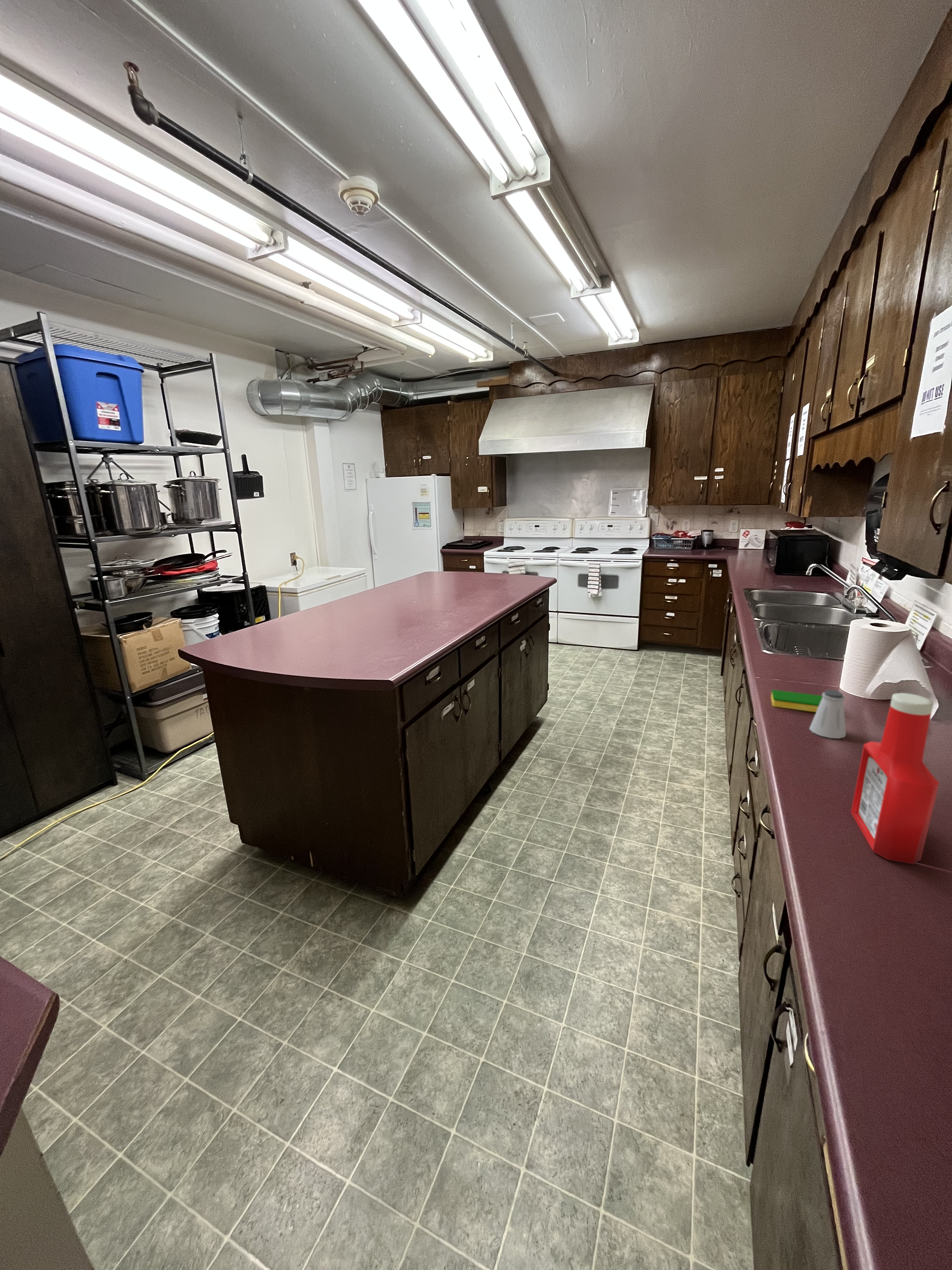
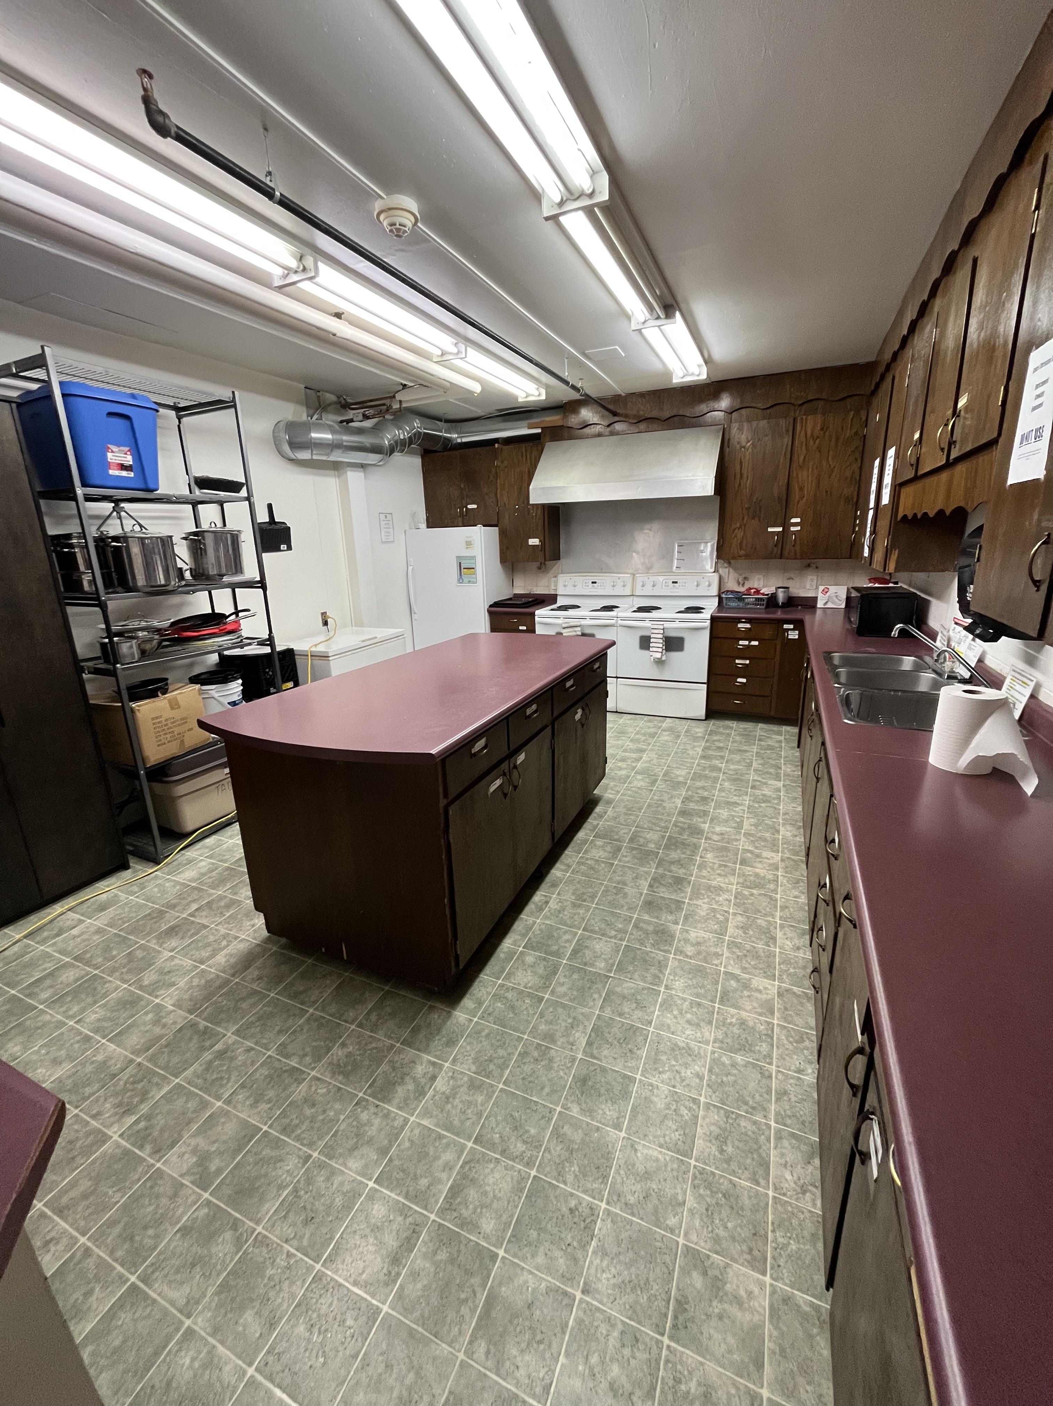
- soap bottle [850,693,940,864]
- dish sponge [771,689,823,712]
- saltshaker [809,689,846,739]
